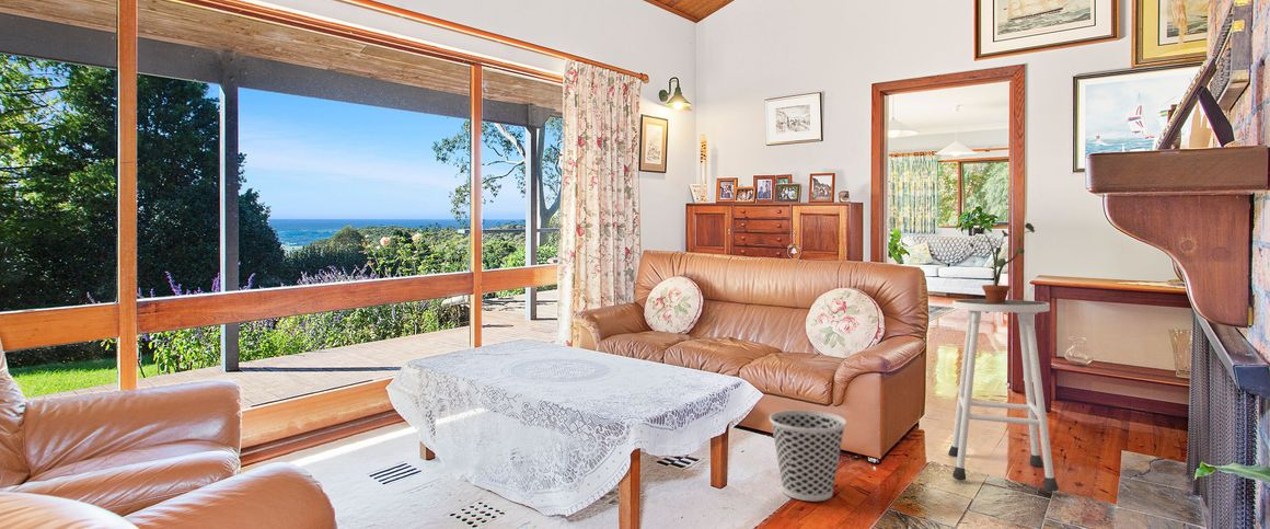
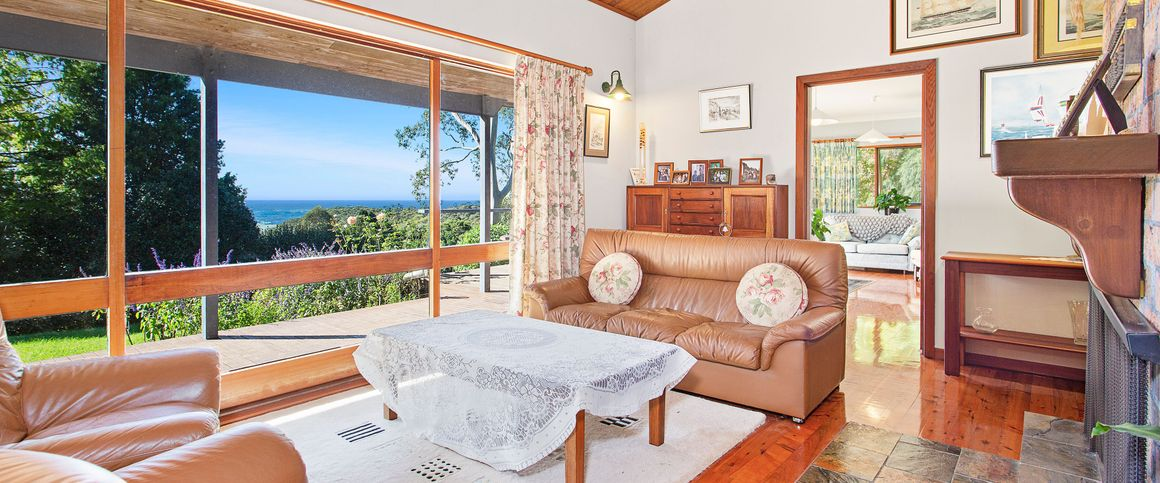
- wastebasket [769,409,847,502]
- potted plant [969,222,1036,302]
- stool [947,298,1060,493]
